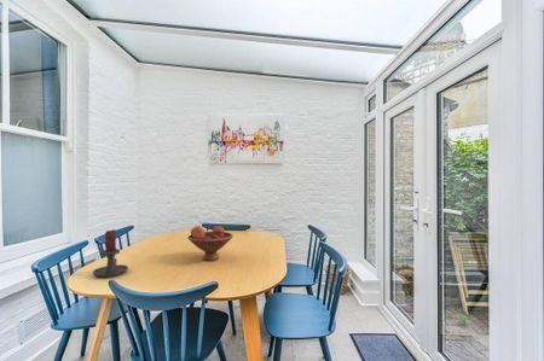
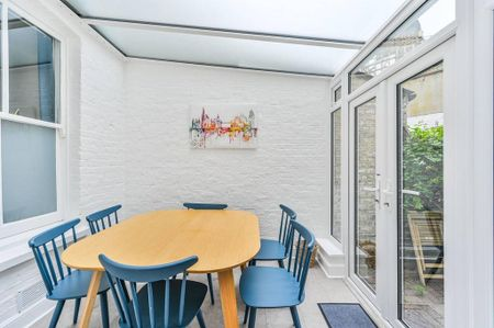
- fruit bowl [187,225,235,262]
- candle holder [92,228,129,278]
